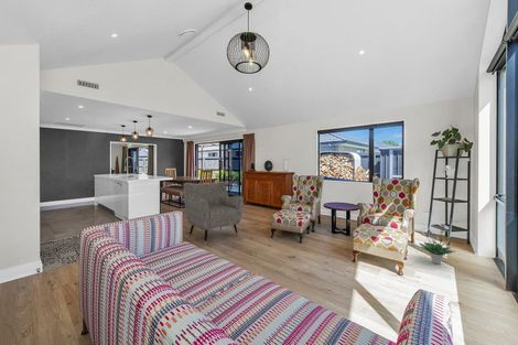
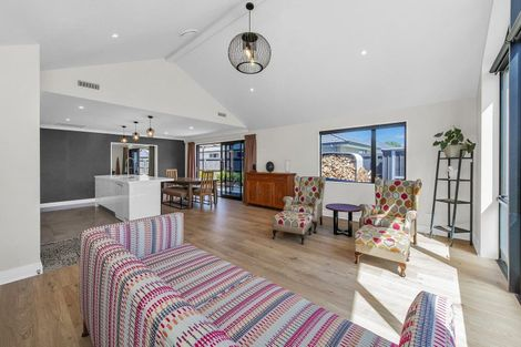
- armchair [183,181,245,246]
- potted plant [419,223,455,266]
